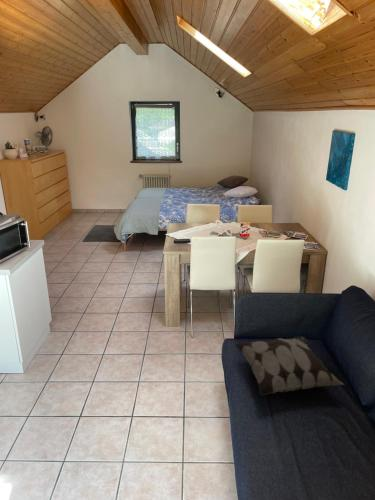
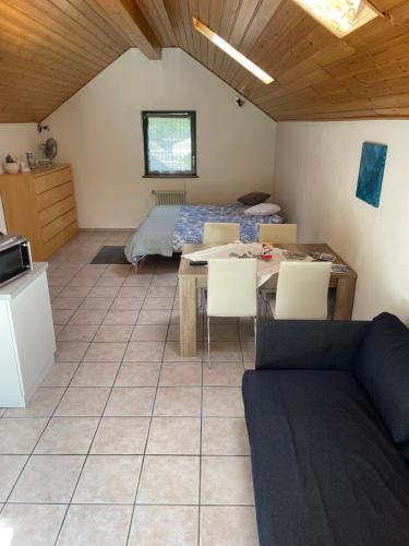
- decorative pillow [234,335,345,397]
